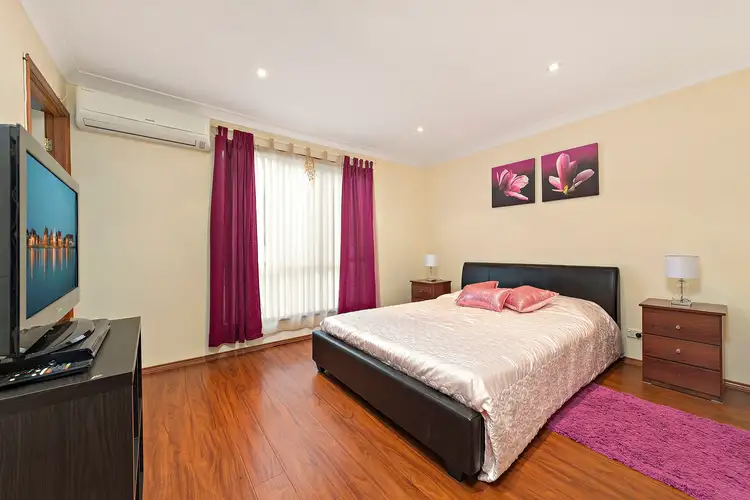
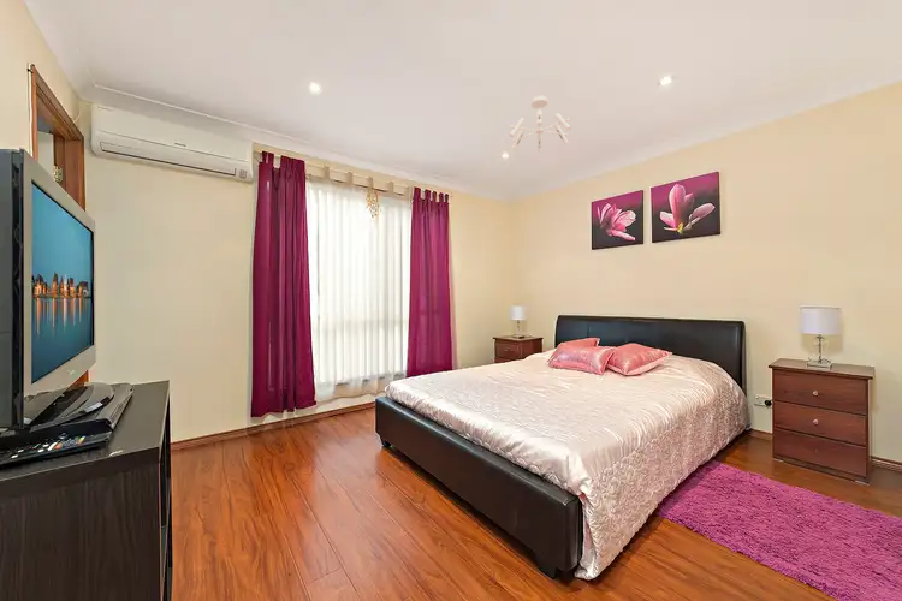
+ ceiling light fixture [509,95,572,154]
